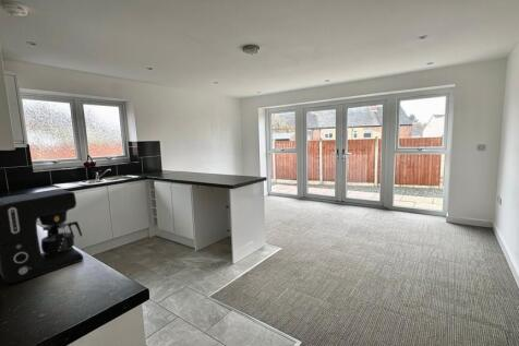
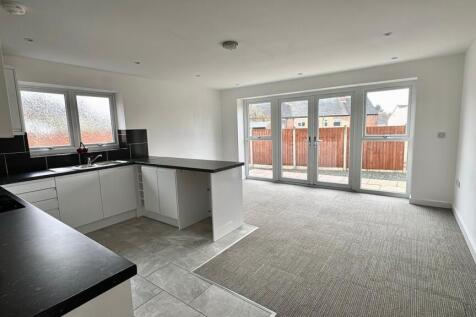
- coffee maker [0,188,85,284]
